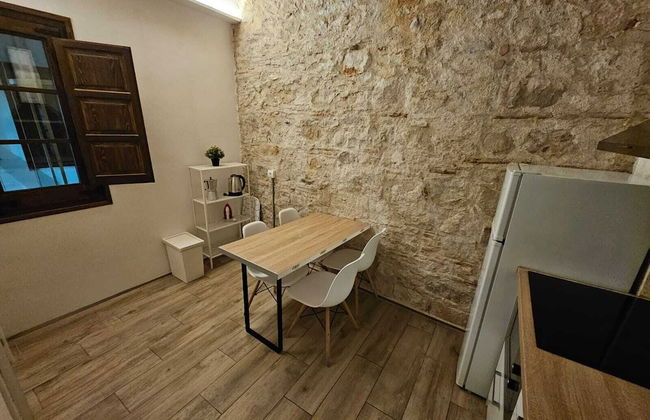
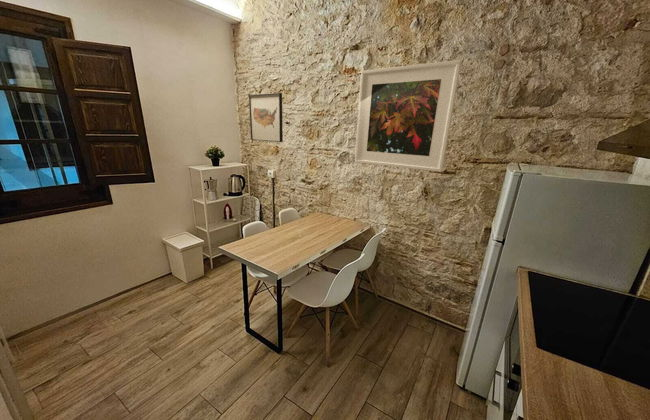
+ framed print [354,59,462,173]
+ wall art [248,92,284,143]
